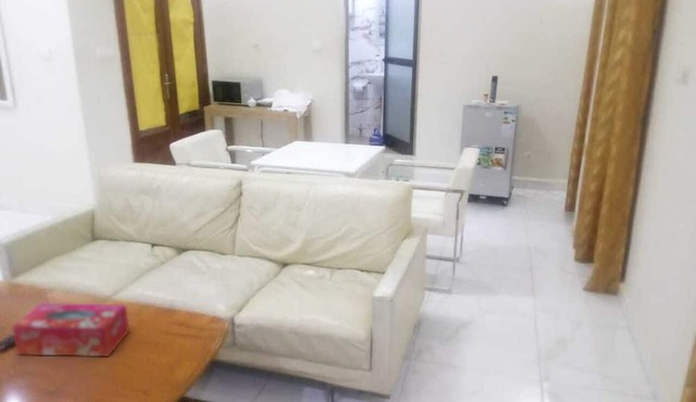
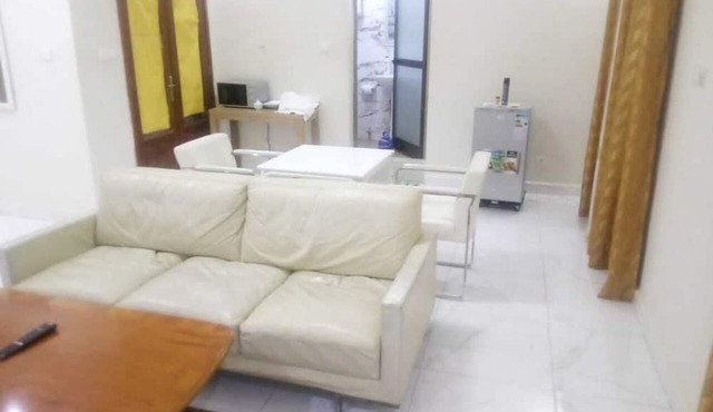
- tissue box [11,302,130,357]
